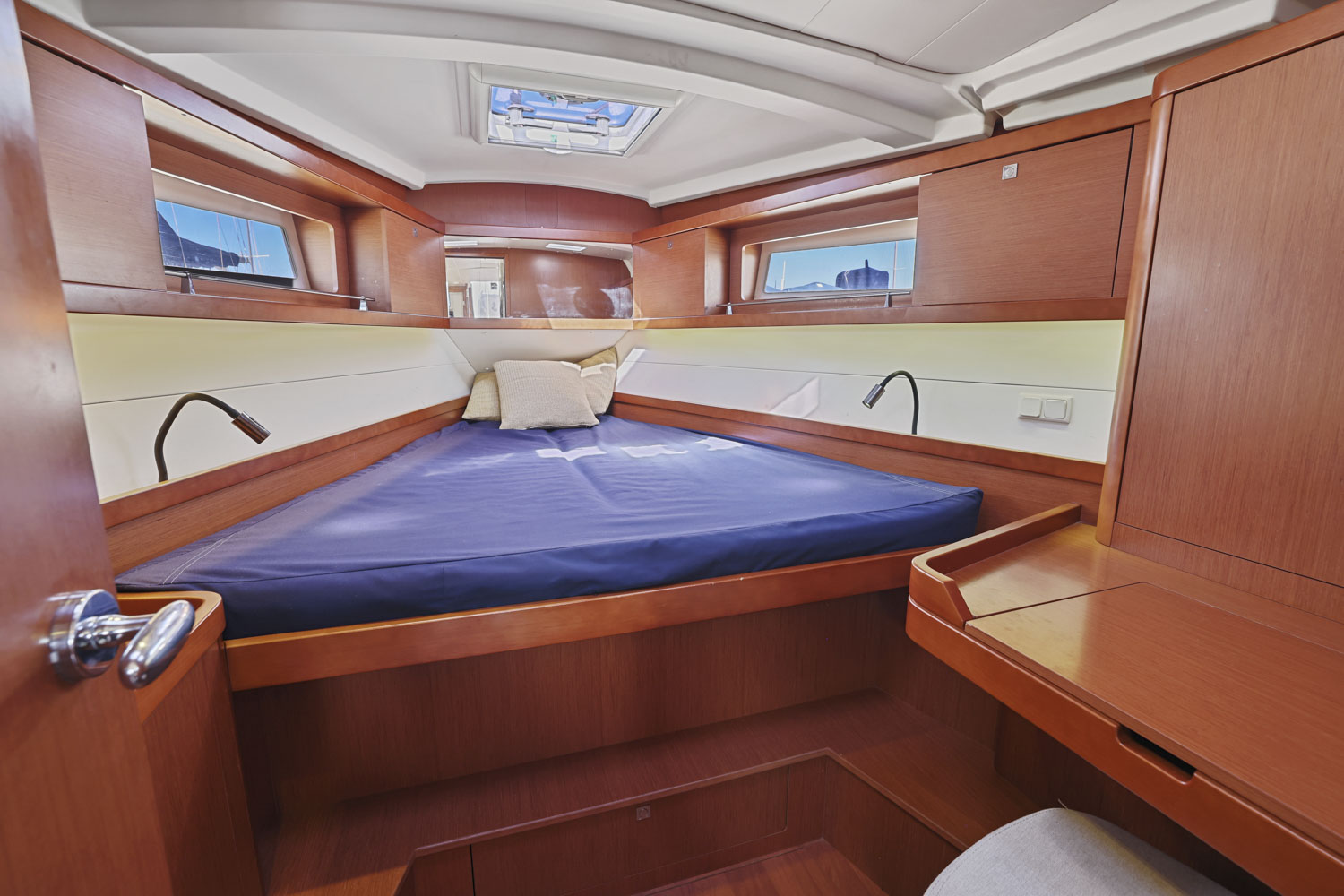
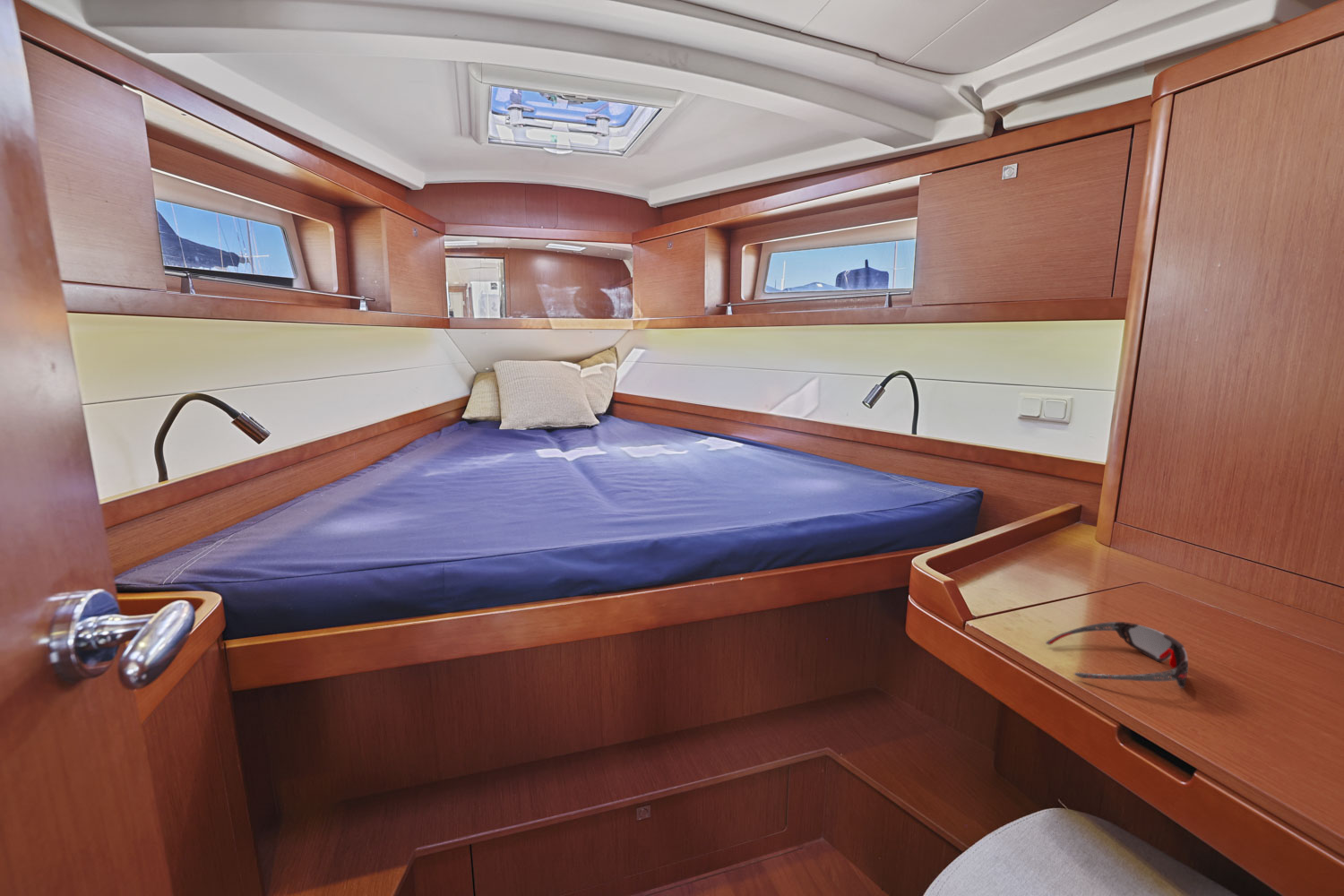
+ sunglasses [1045,621,1189,689]
